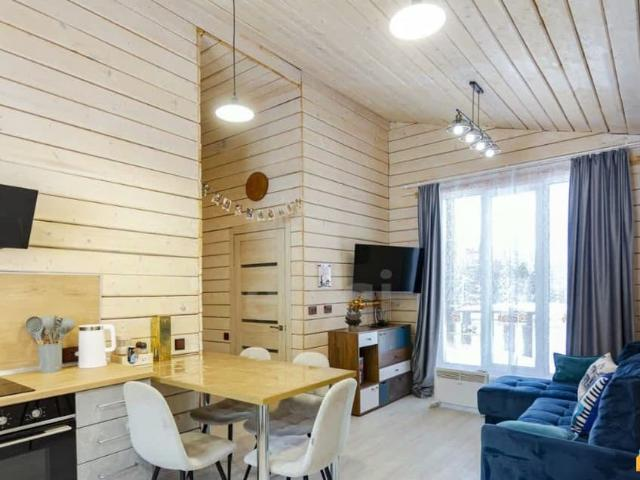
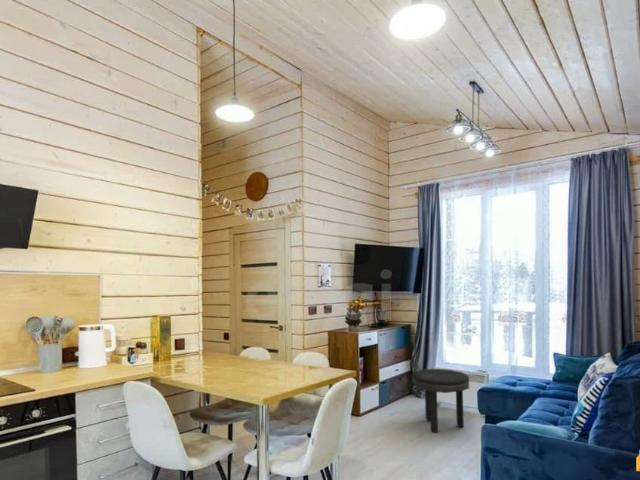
+ side table [411,368,470,434]
